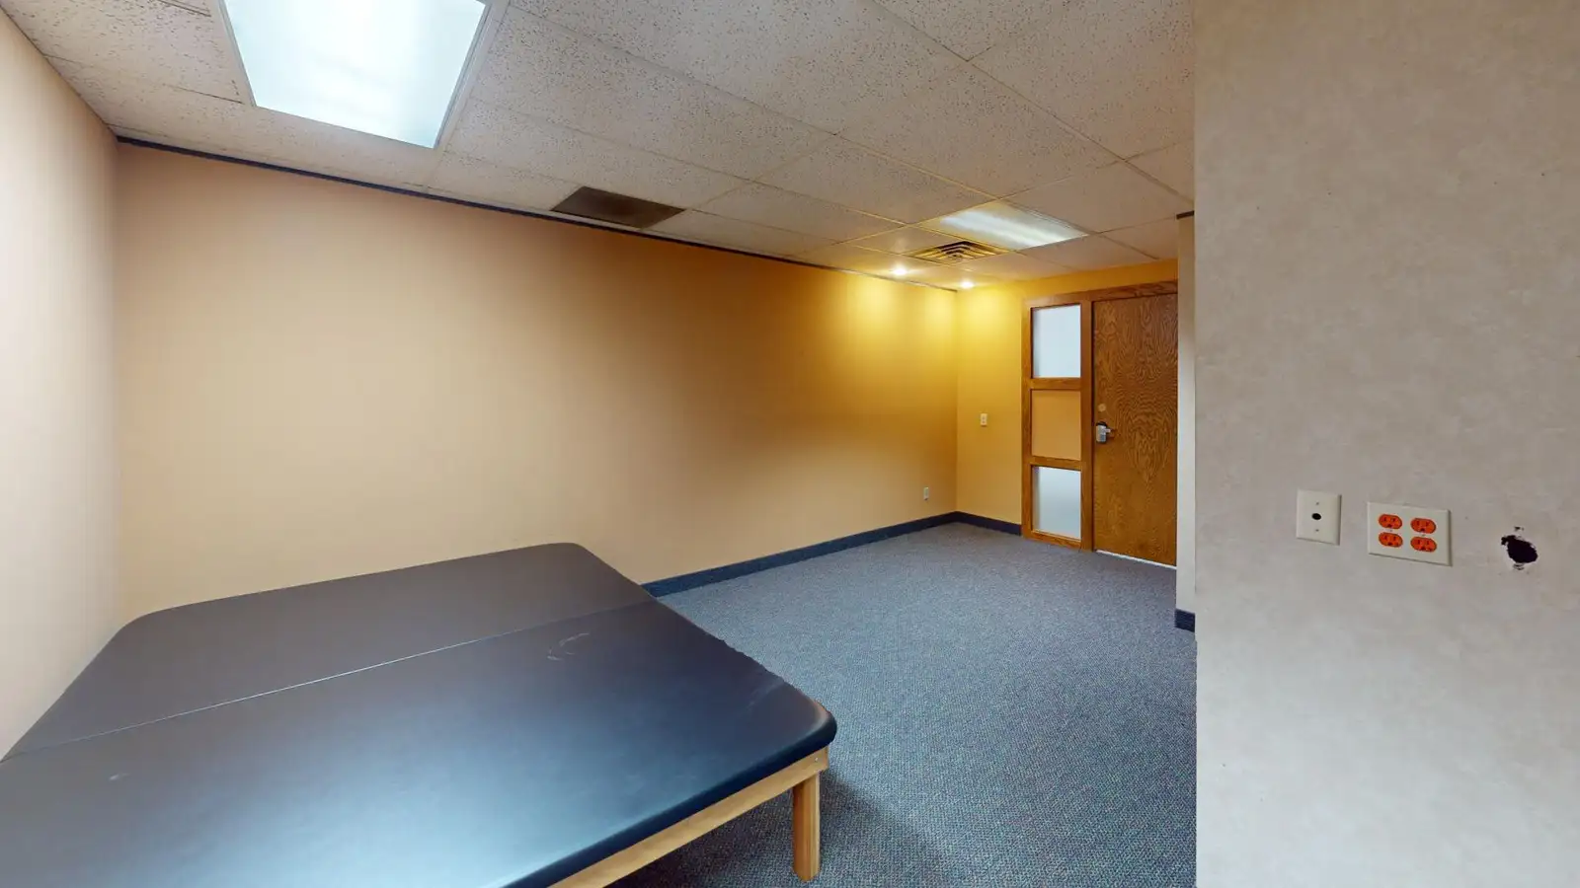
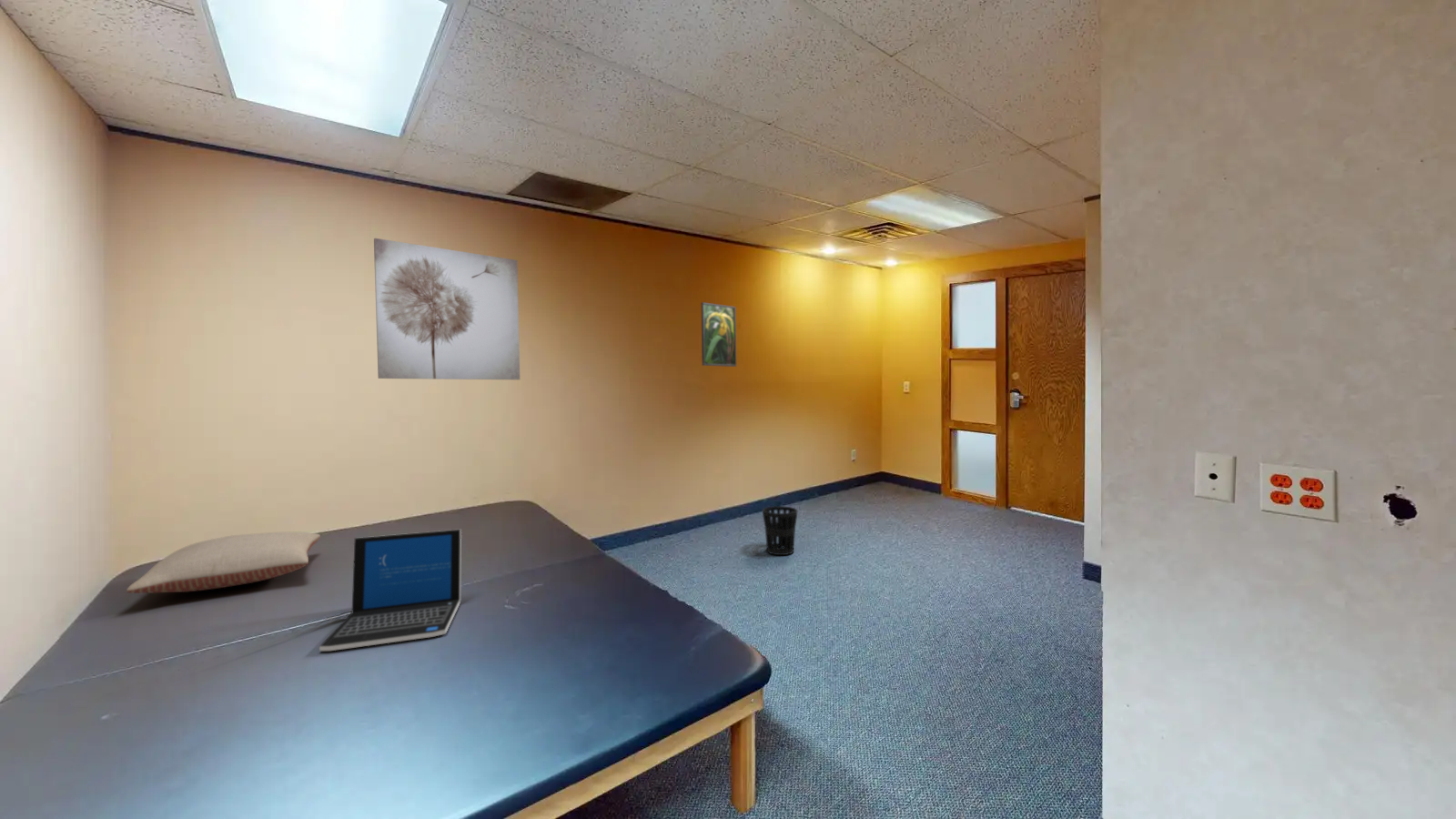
+ wall art [373,238,521,380]
+ wastebasket [762,505,798,556]
+ pillow [126,531,321,594]
+ laptop [319,529,462,652]
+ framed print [701,301,737,368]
